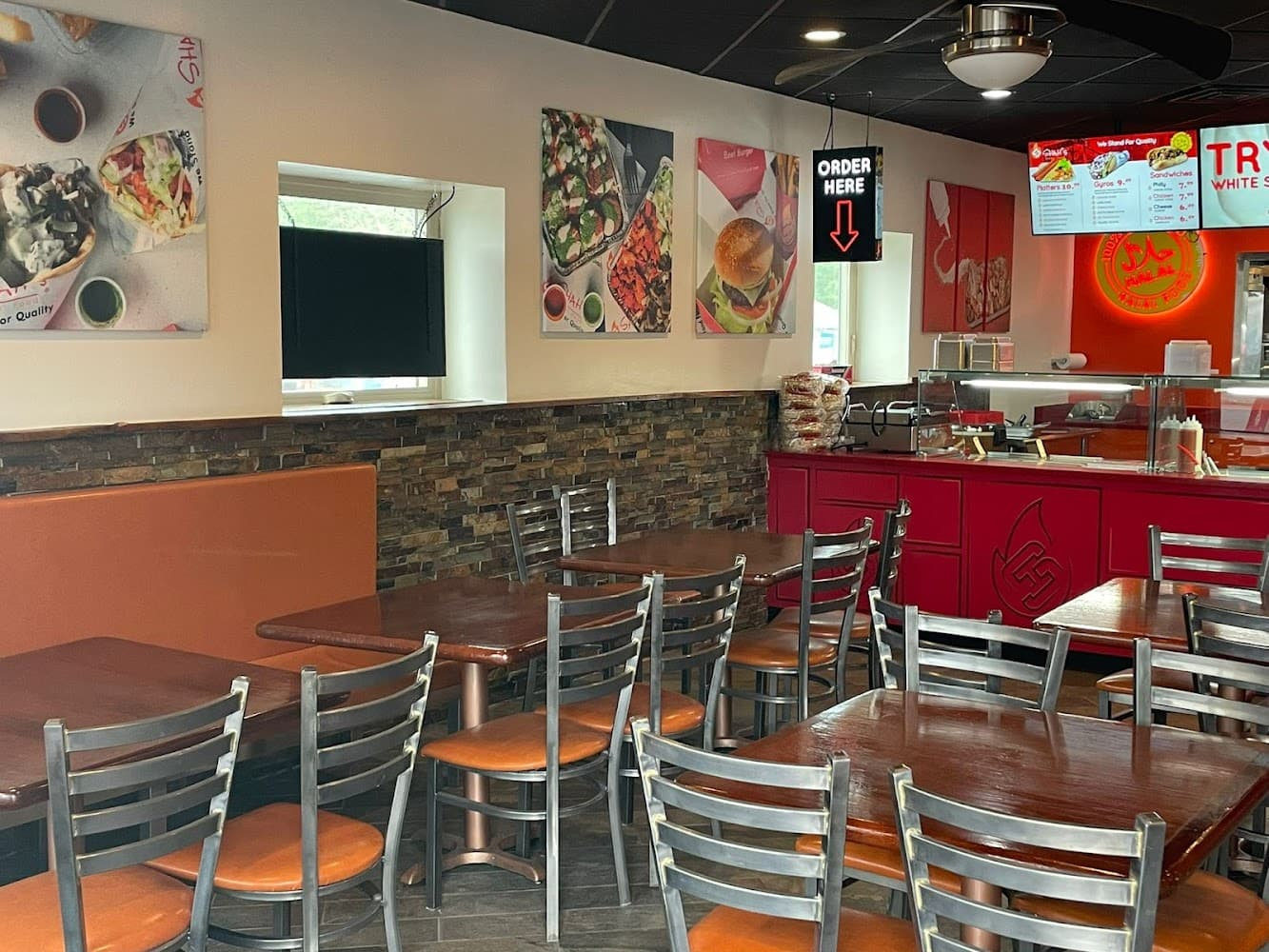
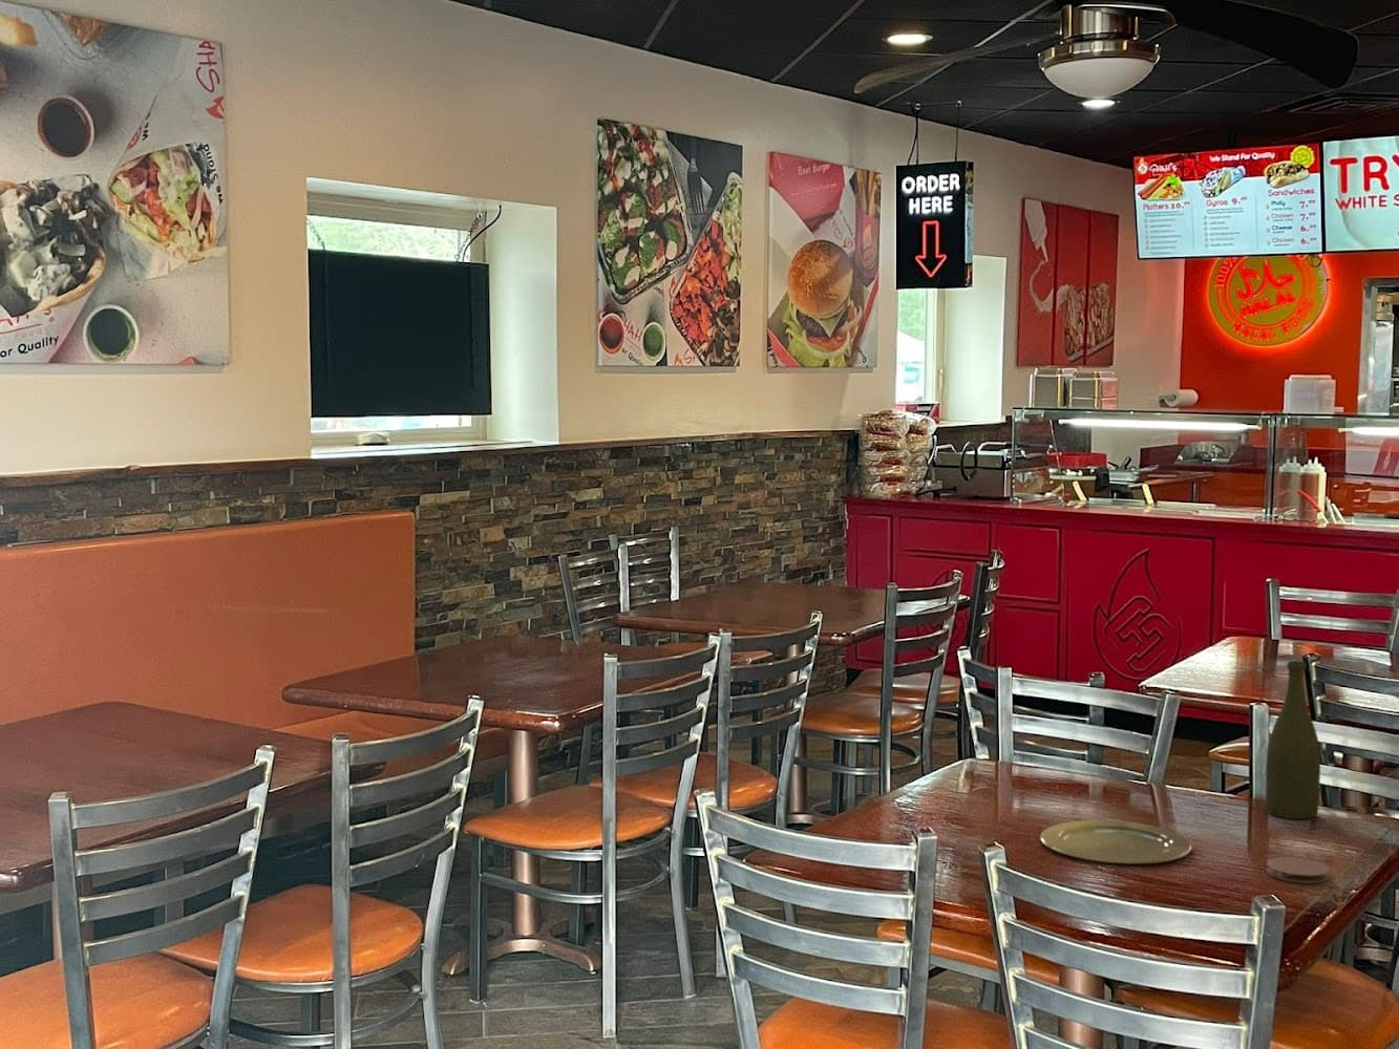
+ plate [1039,820,1193,865]
+ bottle [1265,660,1322,820]
+ coaster [1266,856,1331,885]
